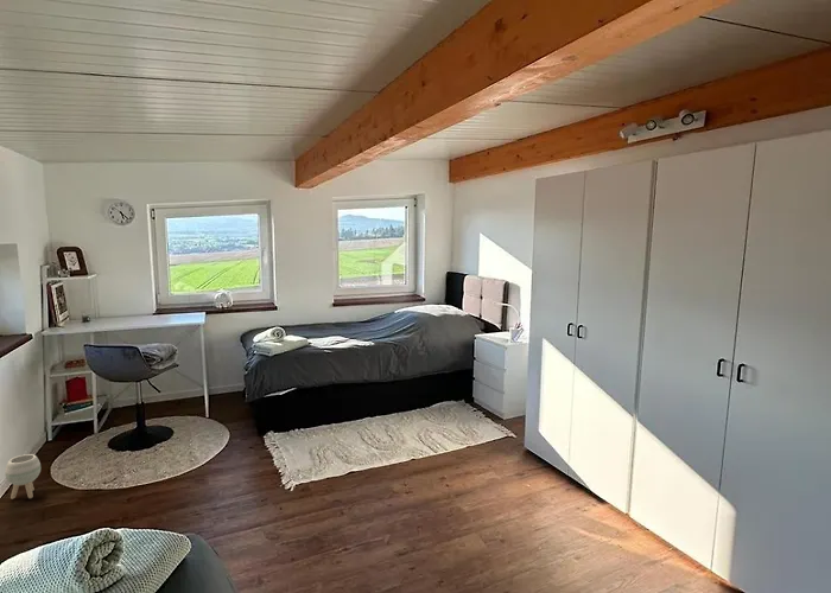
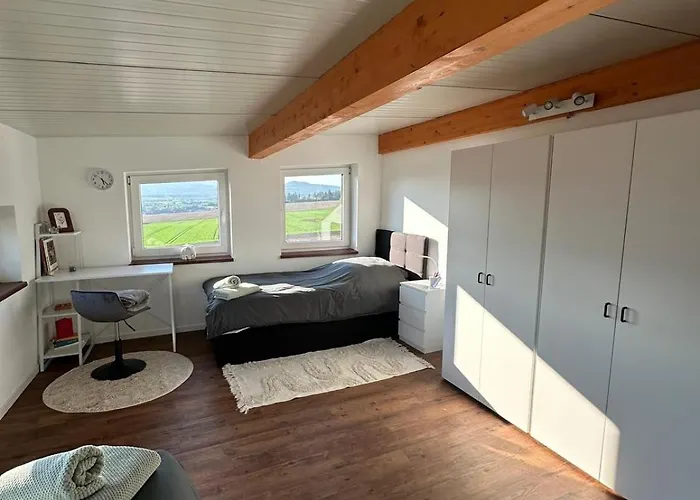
- planter [4,453,42,500]
